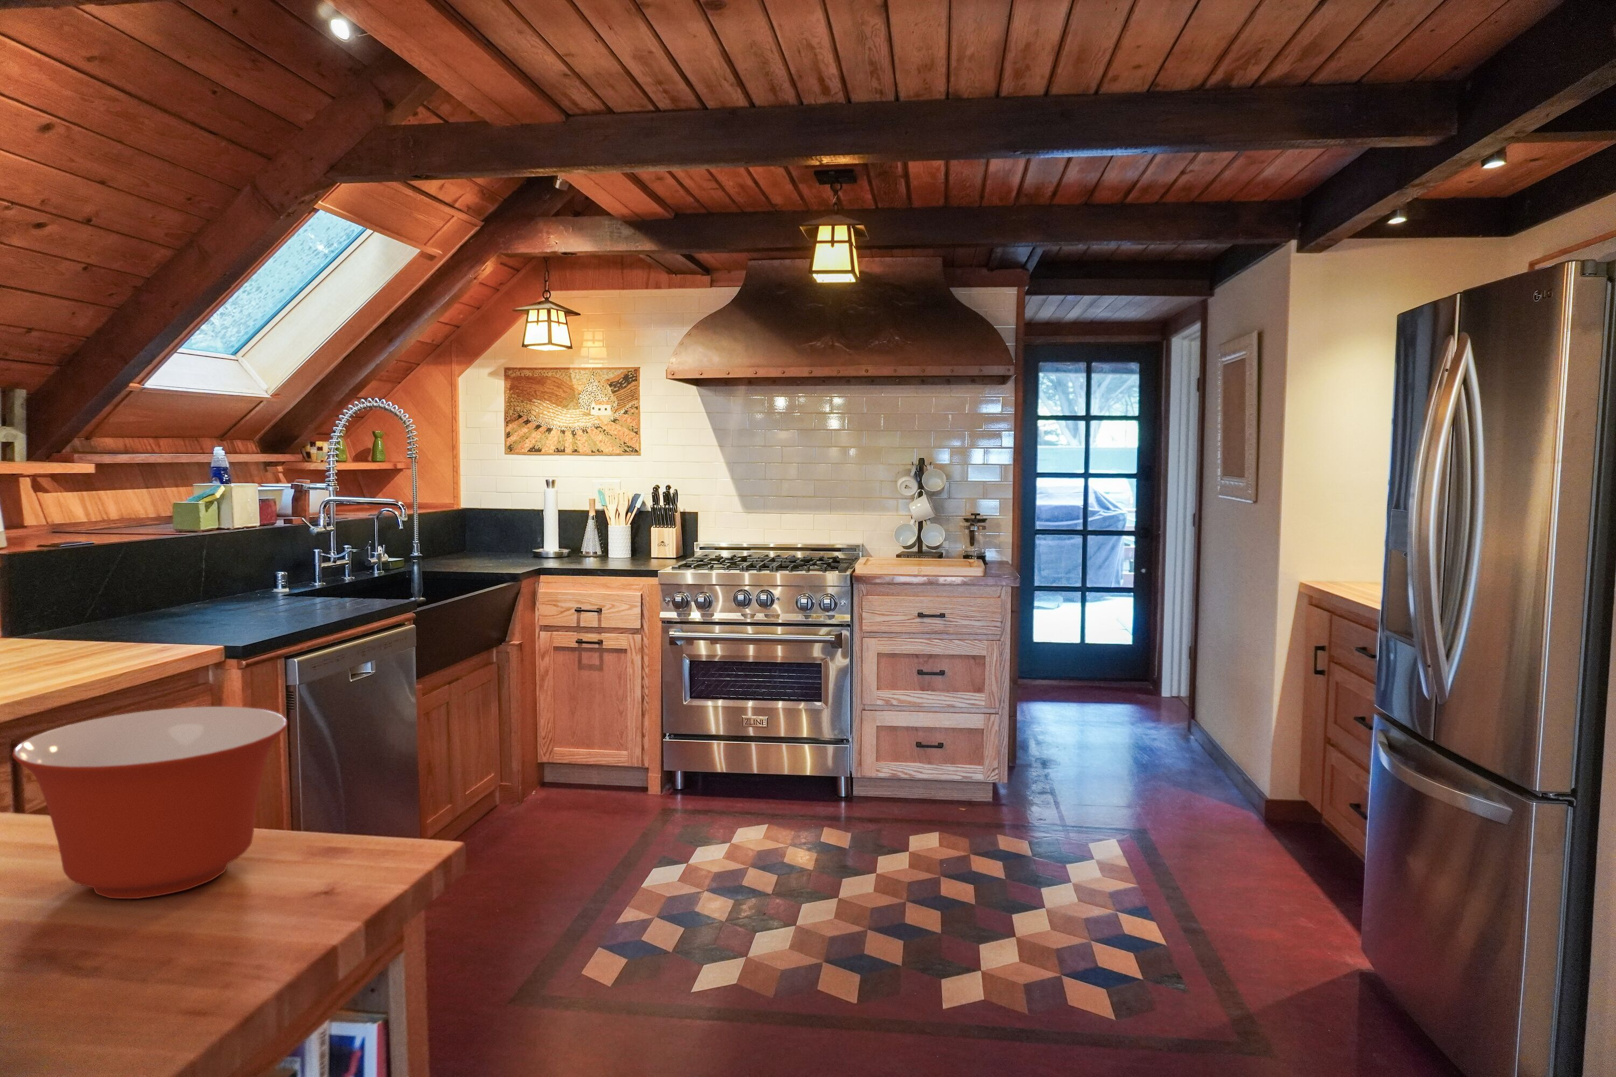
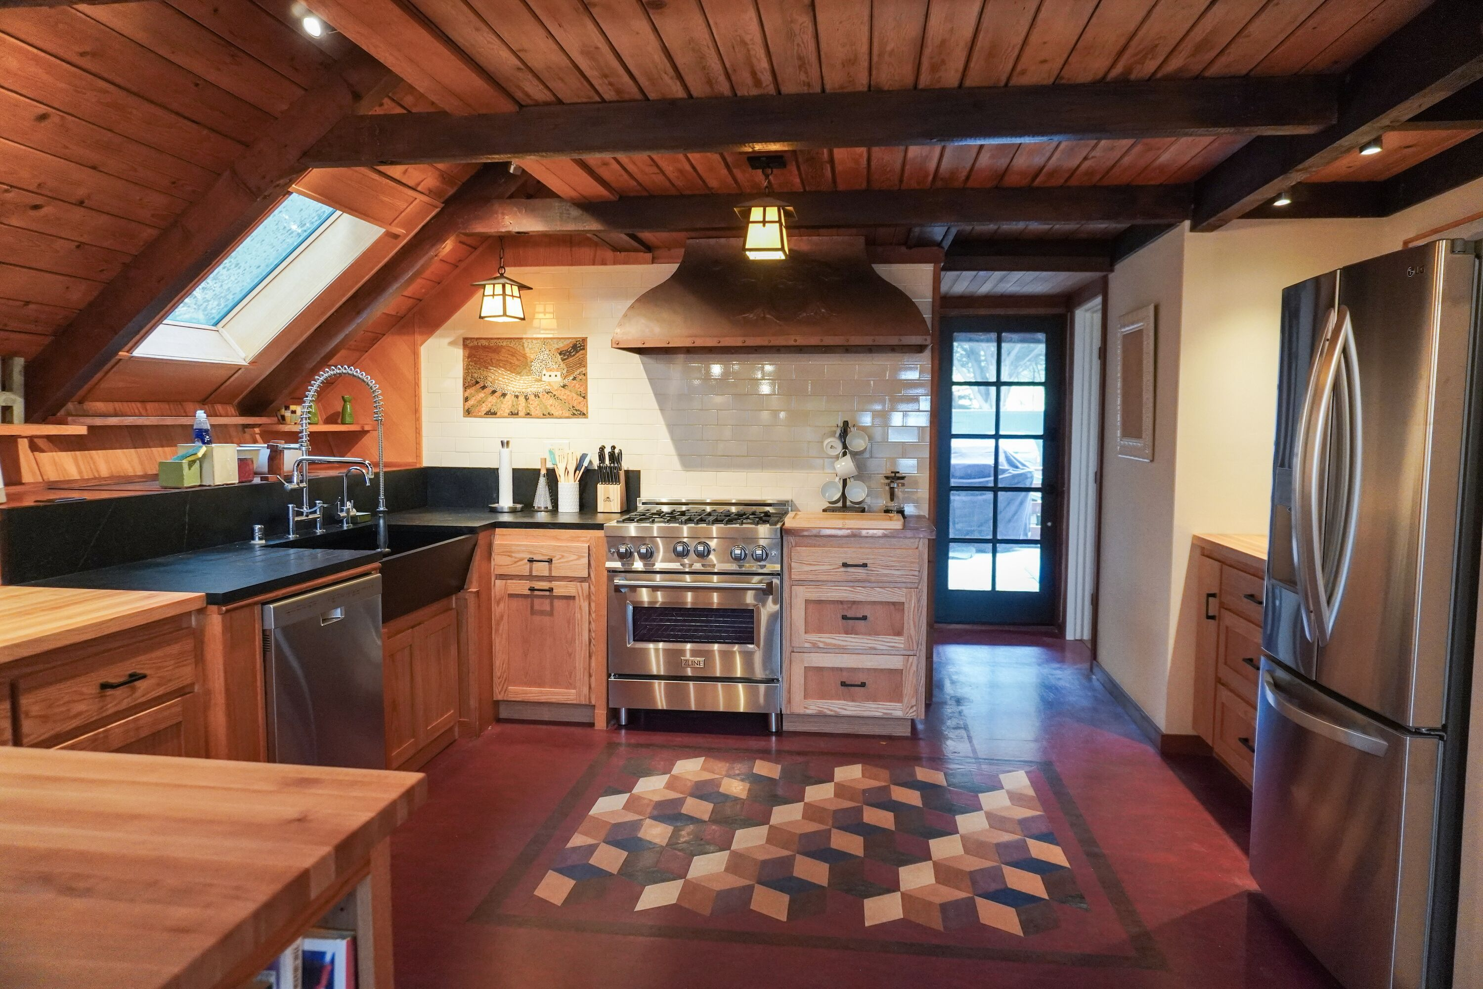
- mixing bowl [12,706,289,899]
